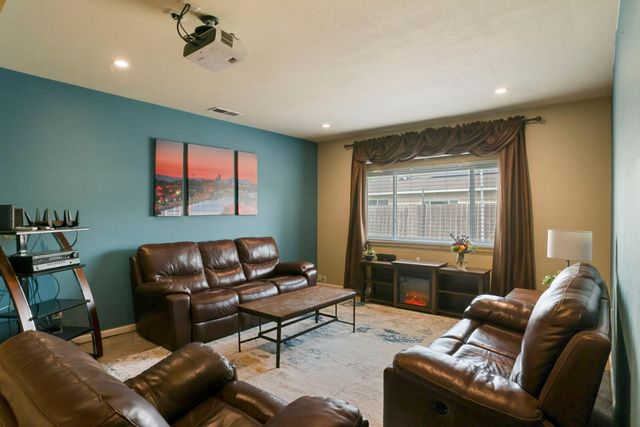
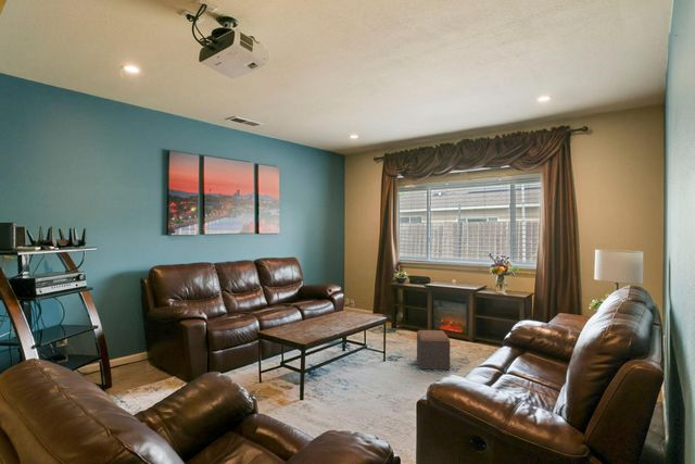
+ footstool [416,329,451,371]
